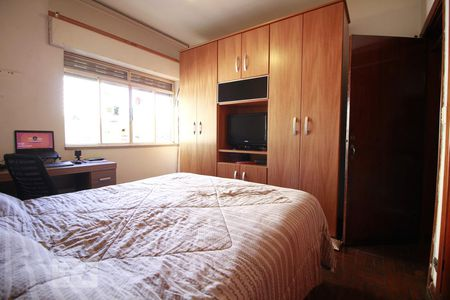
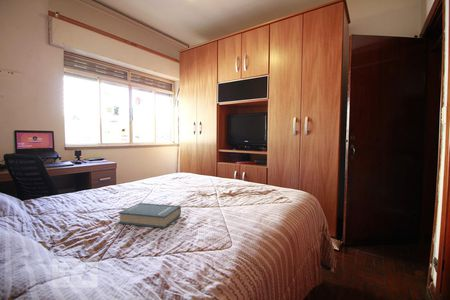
+ book [118,202,182,229]
